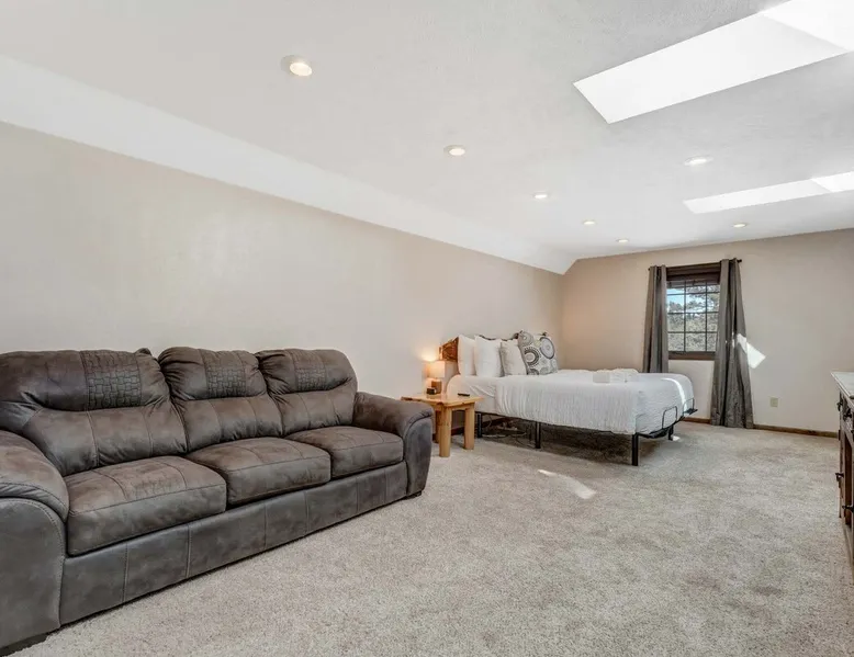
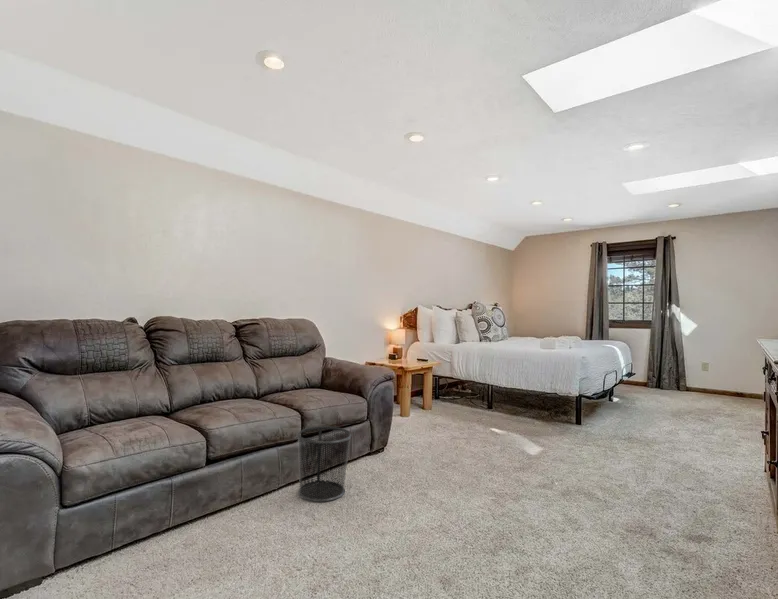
+ waste bin [296,425,353,503]
